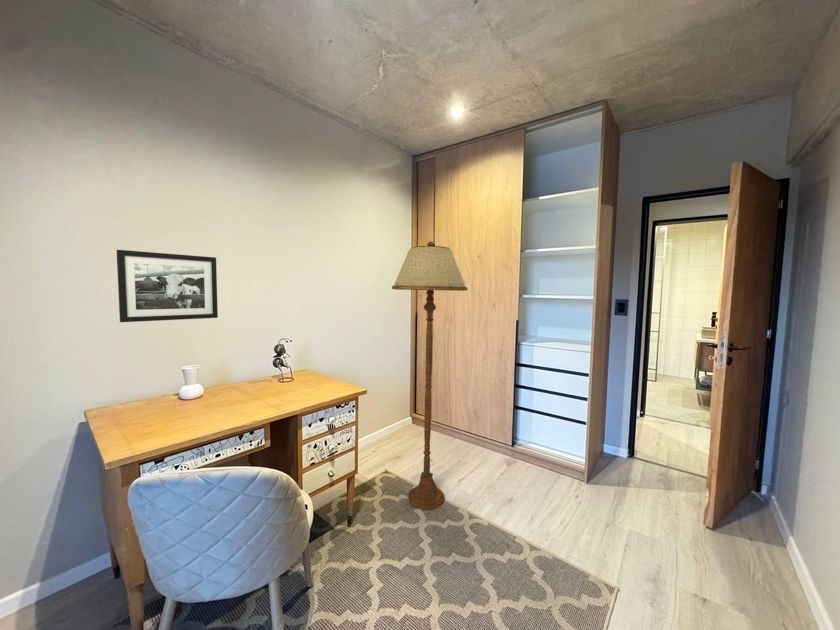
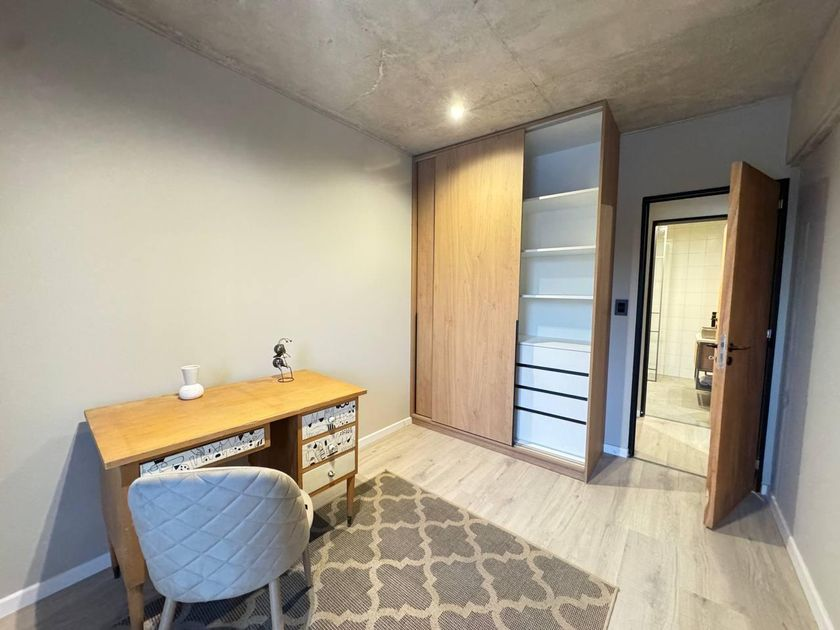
- floor lamp [391,241,469,510]
- picture frame [116,249,219,323]
